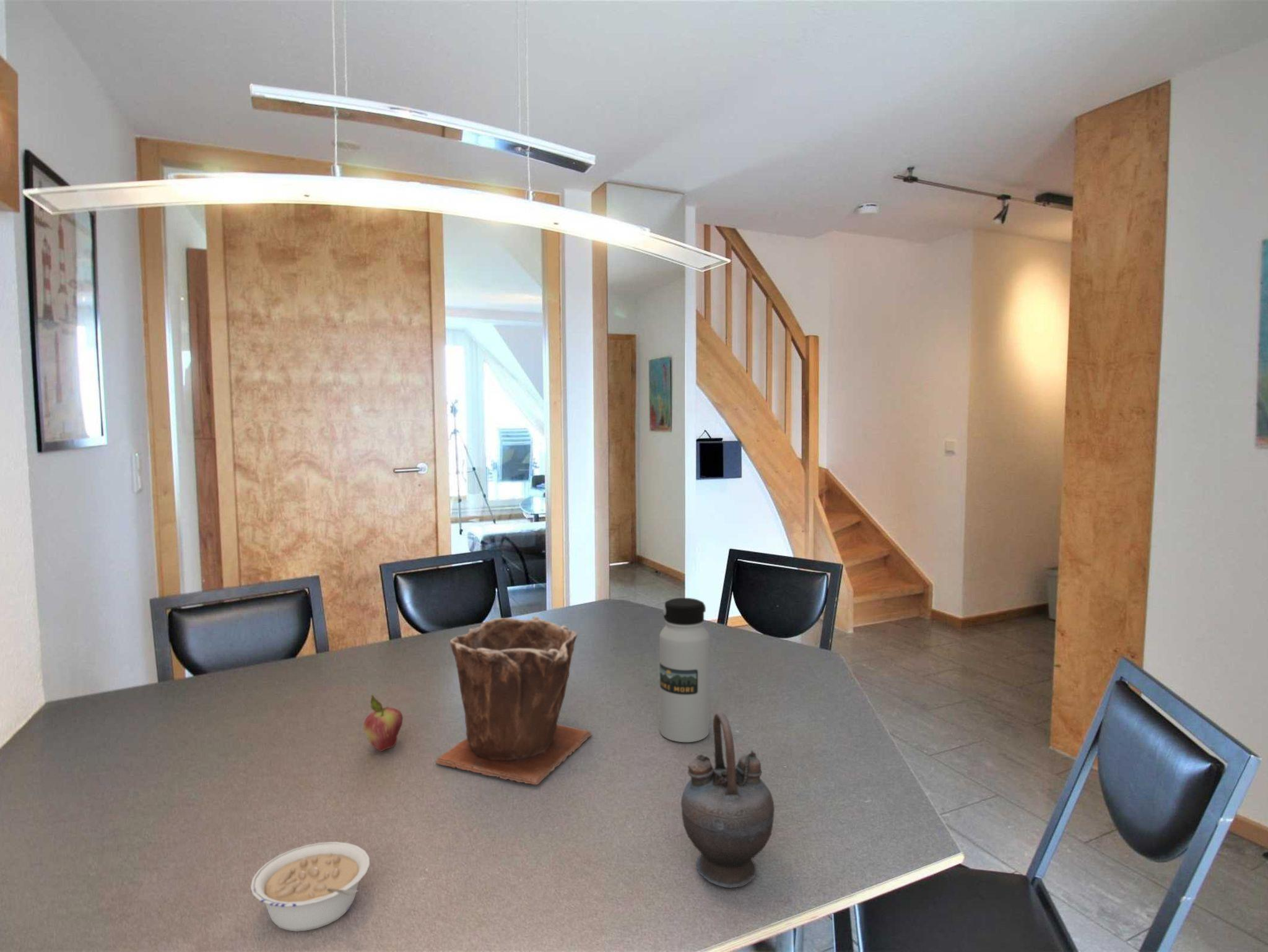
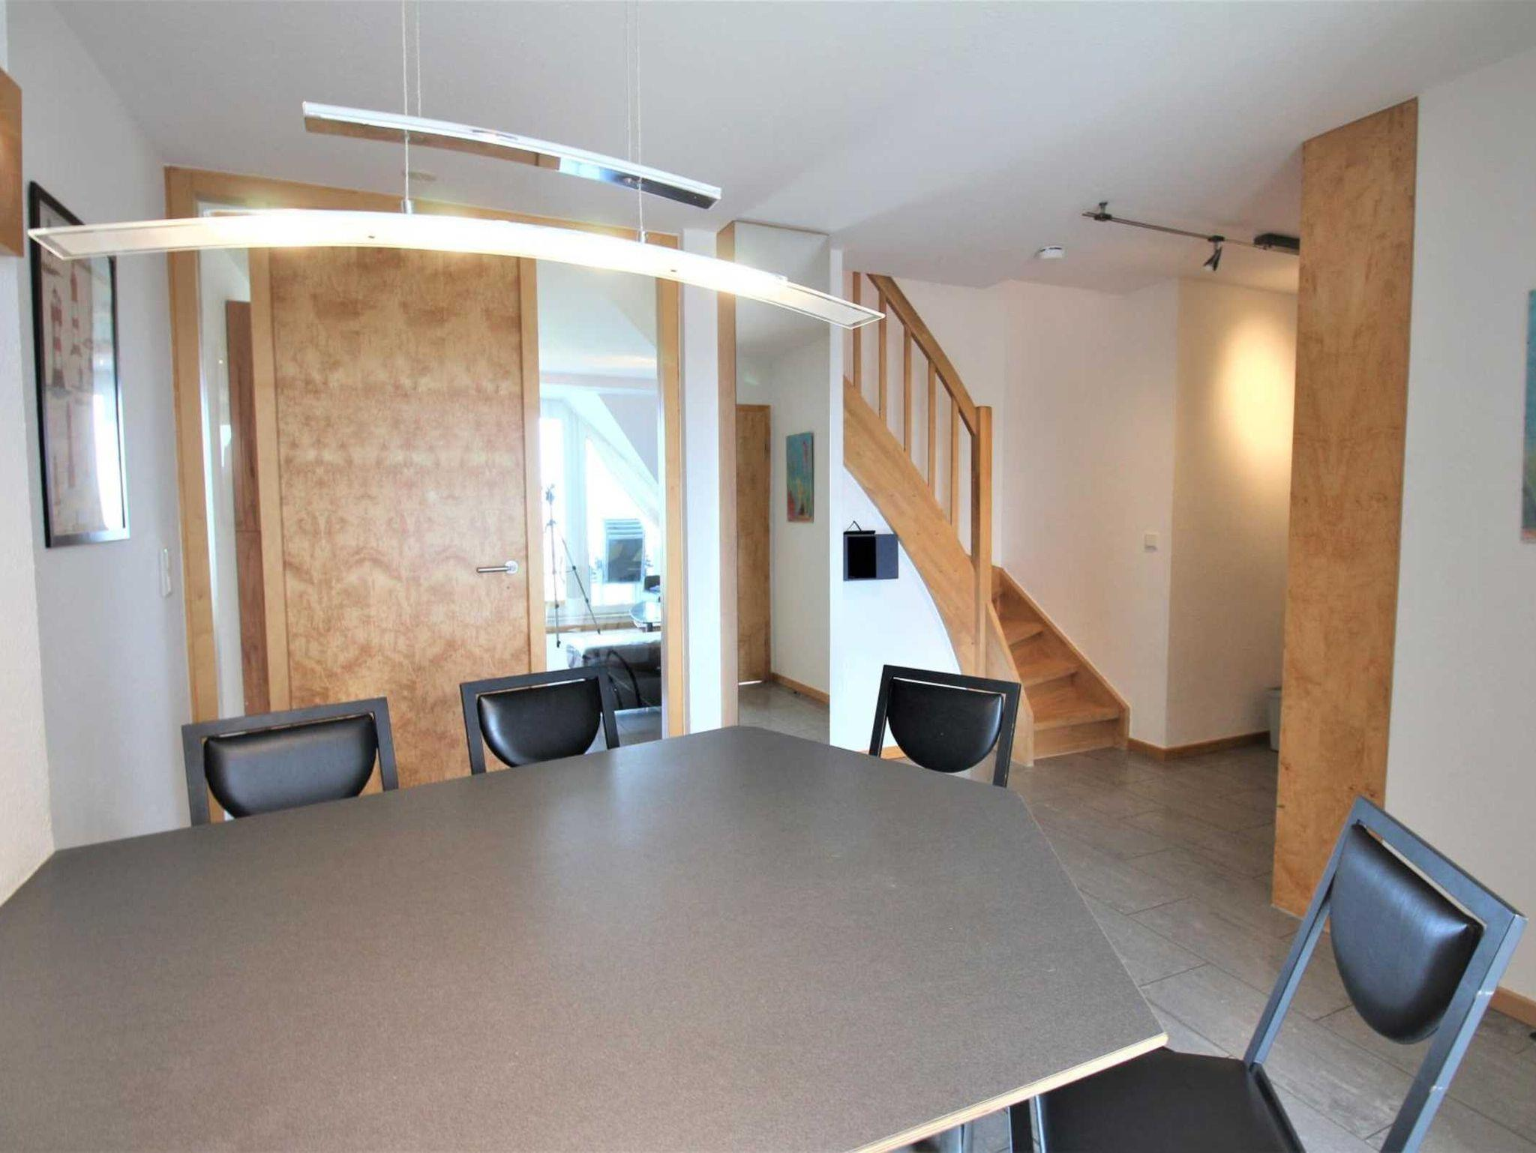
- teapot [680,711,775,889]
- fruit [363,695,404,752]
- water bottle [659,597,710,743]
- plant pot [435,615,593,785]
- legume [250,841,370,932]
